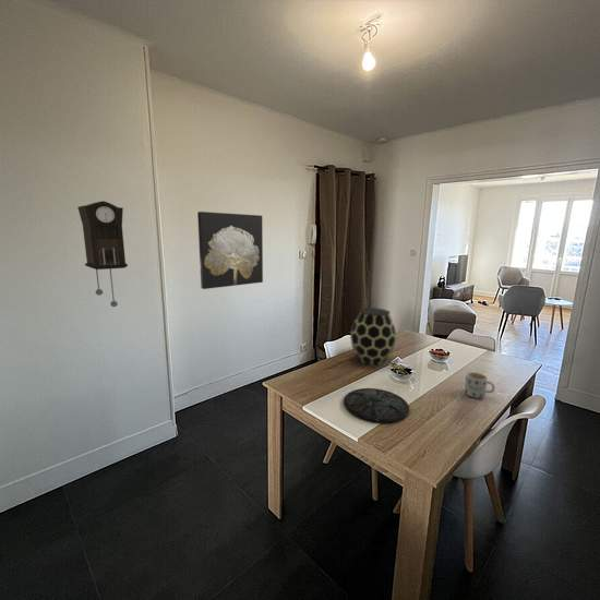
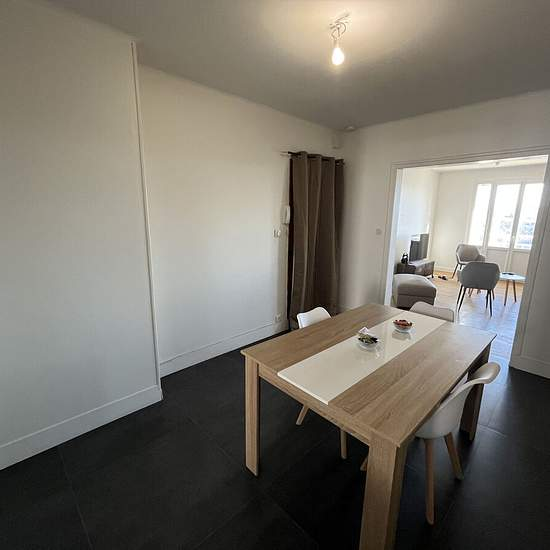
- wall art [196,211,264,290]
- pendulum clock [76,200,129,308]
- mug [464,371,495,399]
- vase [349,307,397,365]
- plate [343,387,410,424]
